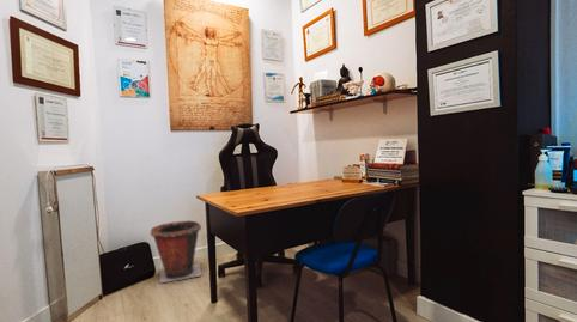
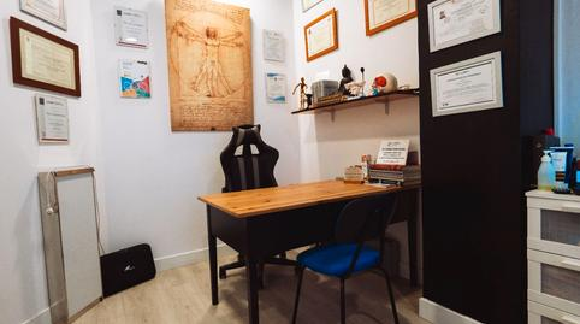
- waste bin [150,219,202,284]
